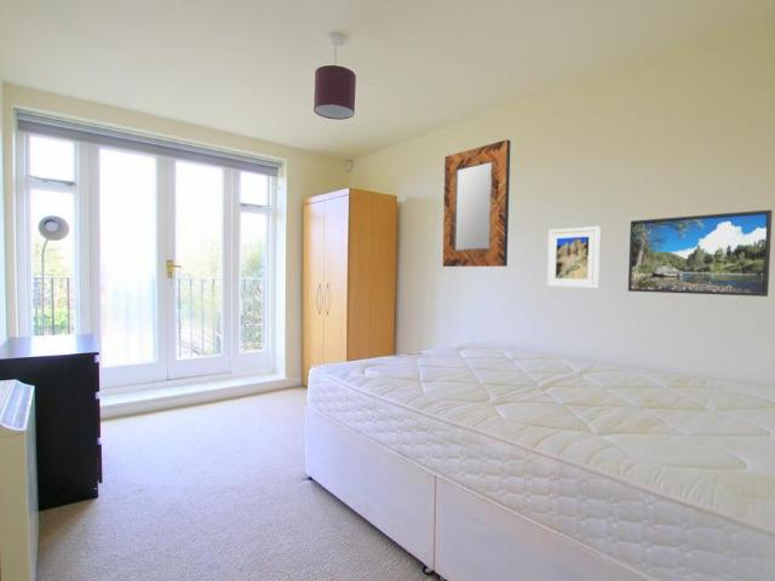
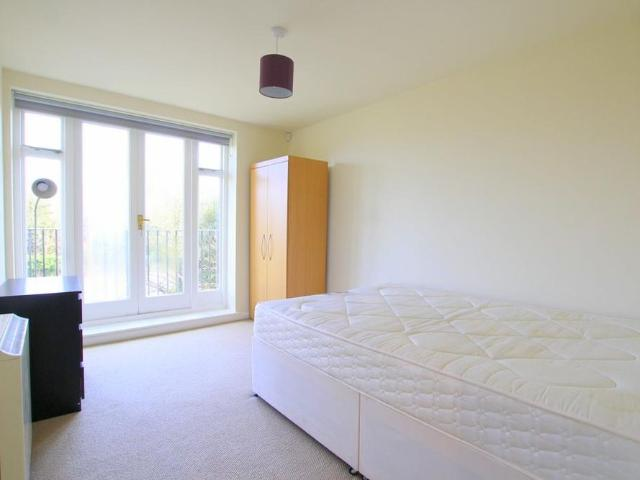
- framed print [627,208,774,298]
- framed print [546,225,602,289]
- home mirror [442,139,512,268]
